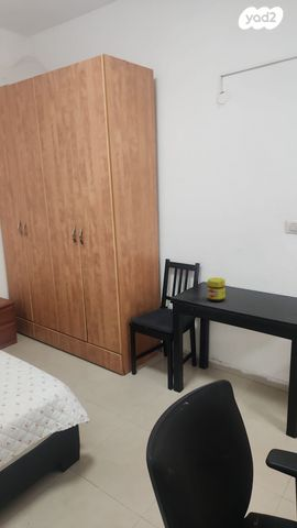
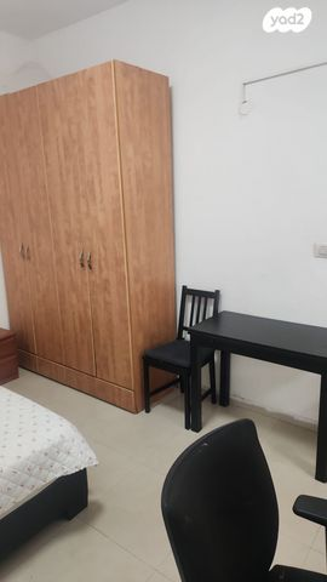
- jar [207,276,227,302]
